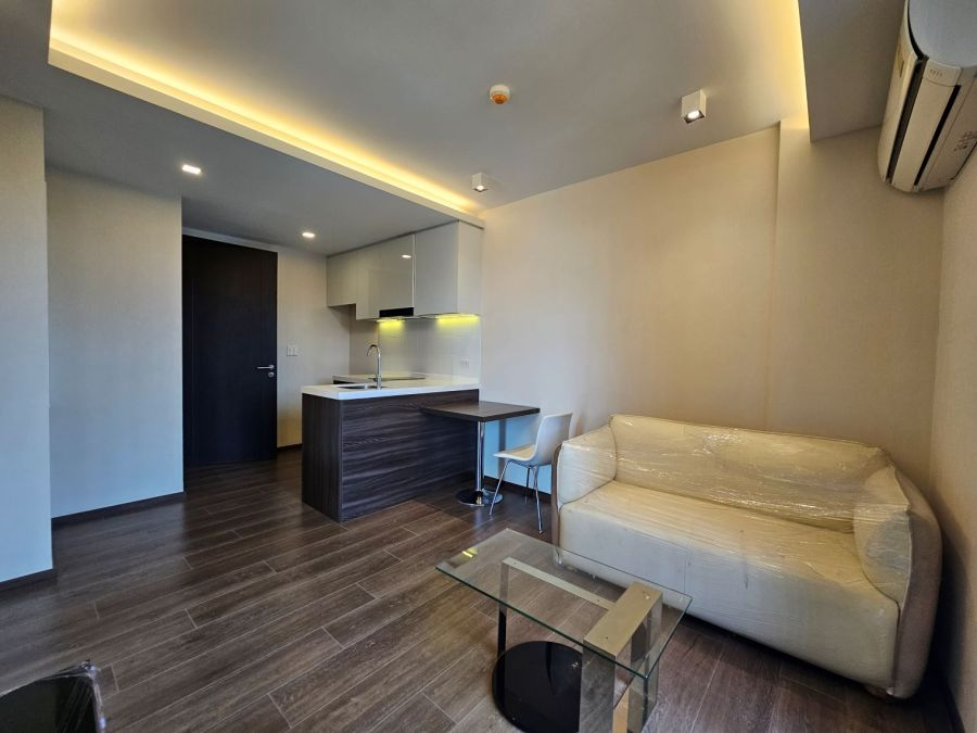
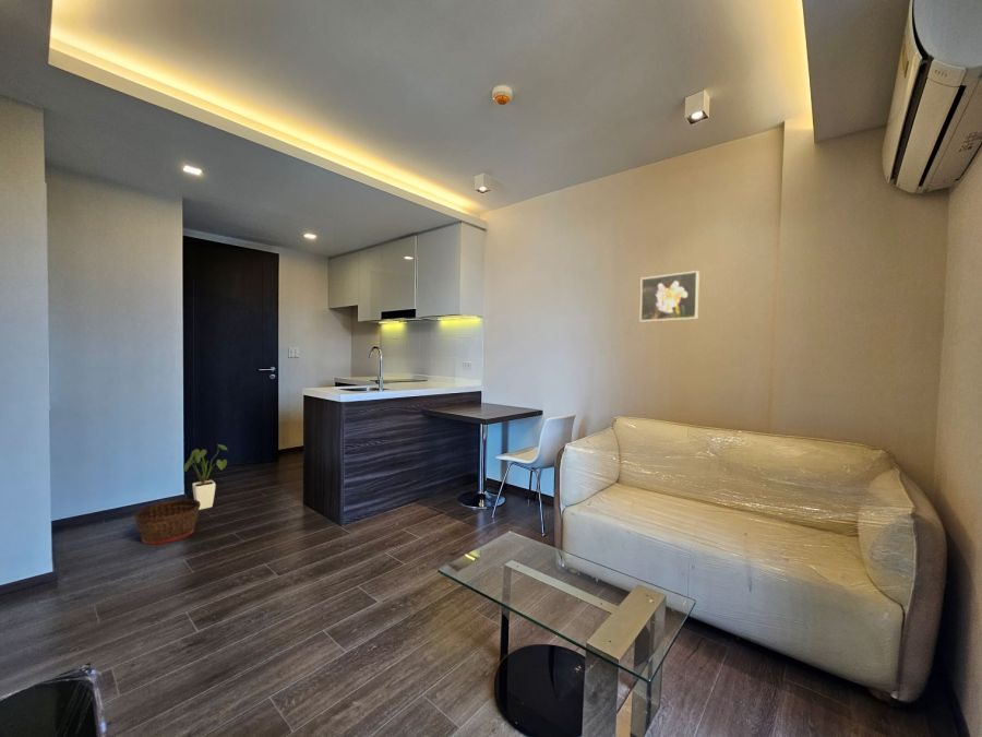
+ basket [133,498,200,546]
+ house plant [182,442,228,511]
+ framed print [639,270,700,323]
